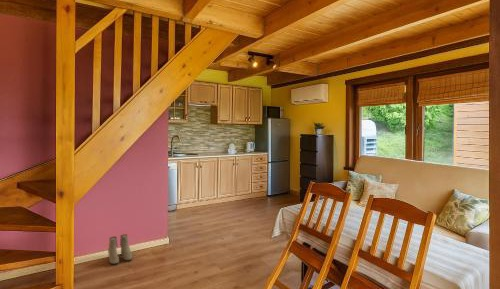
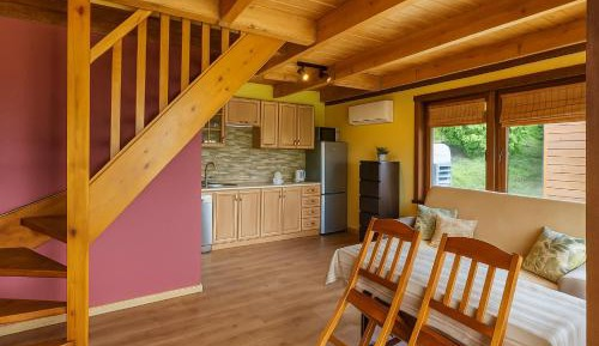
- boots [107,233,133,265]
